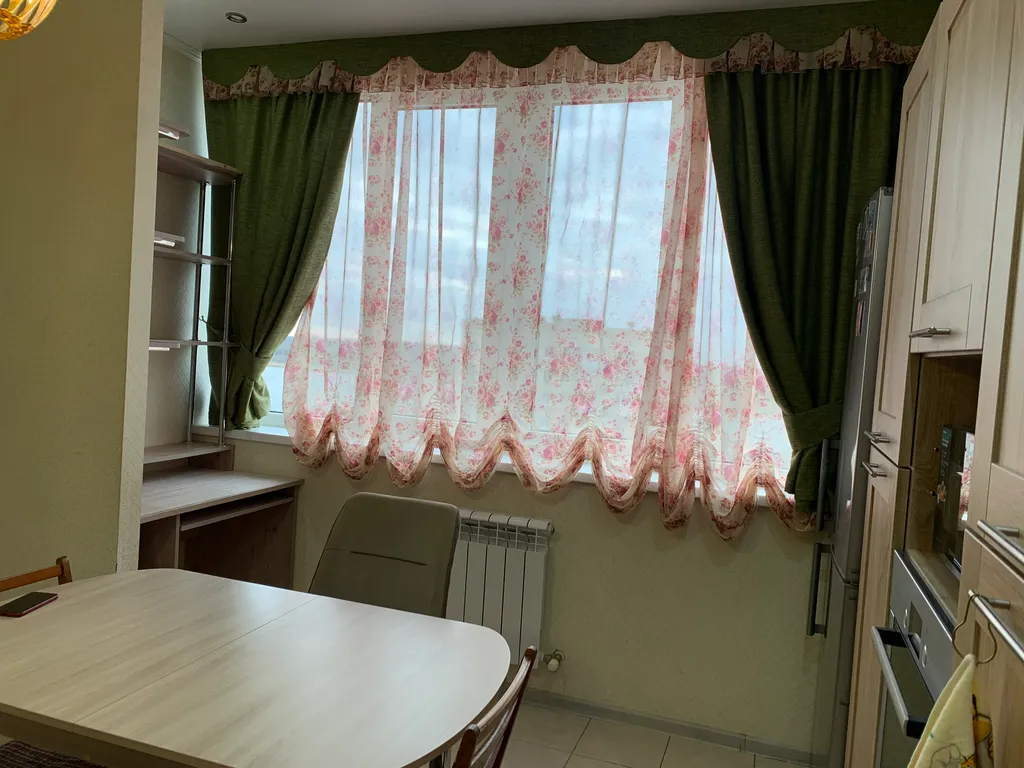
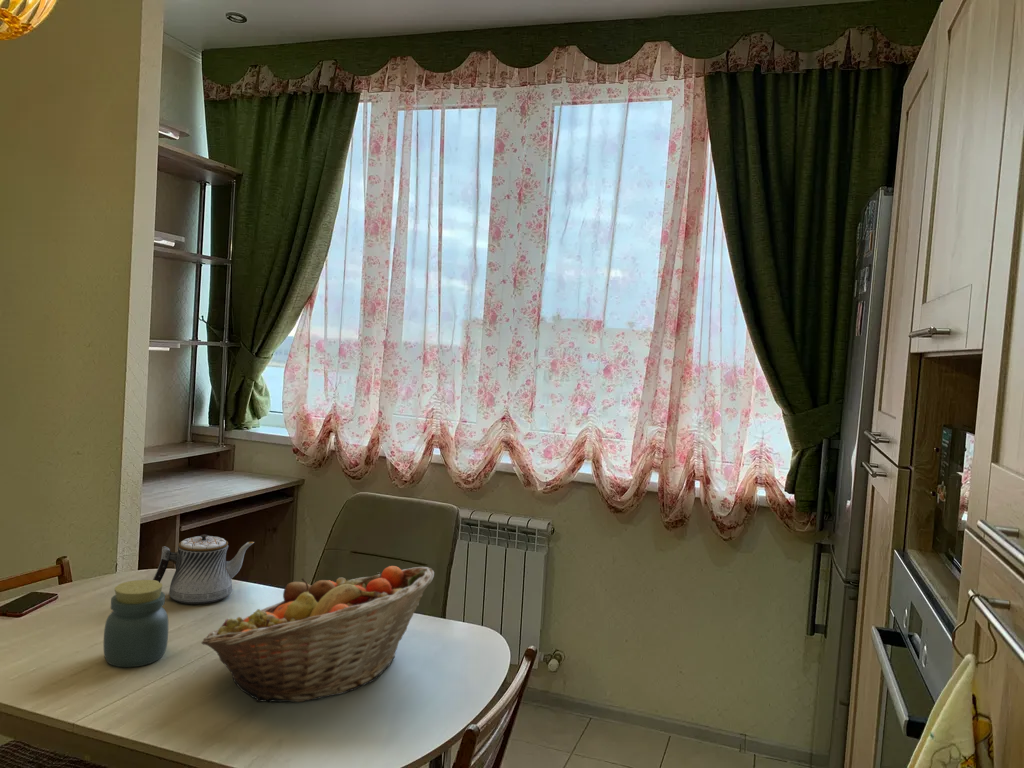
+ jar [102,579,169,668]
+ fruit basket [200,565,435,703]
+ teapot [152,534,255,605]
